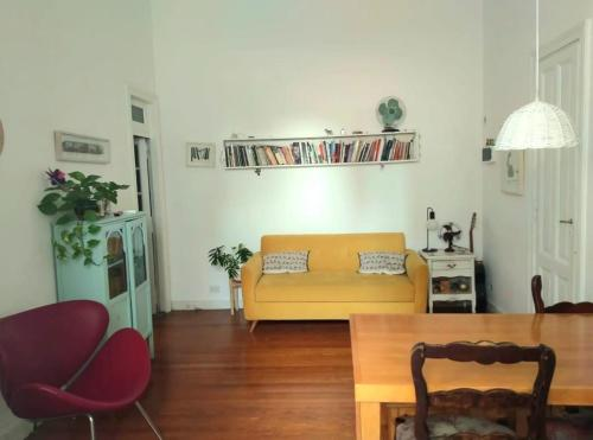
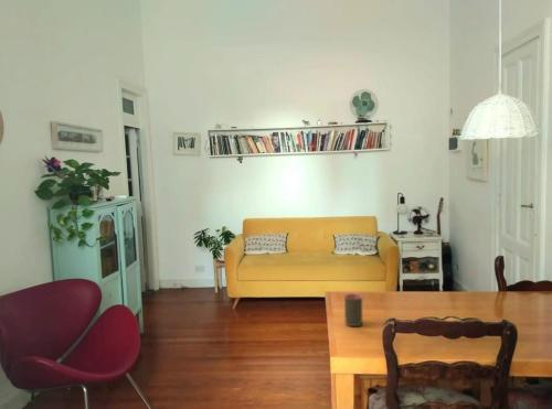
+ cup [343,292,363,327]
